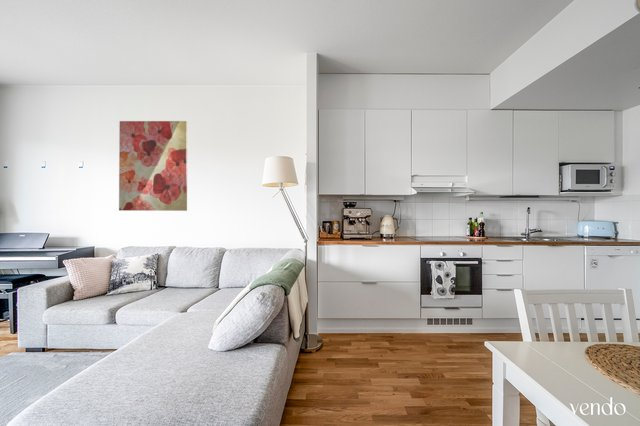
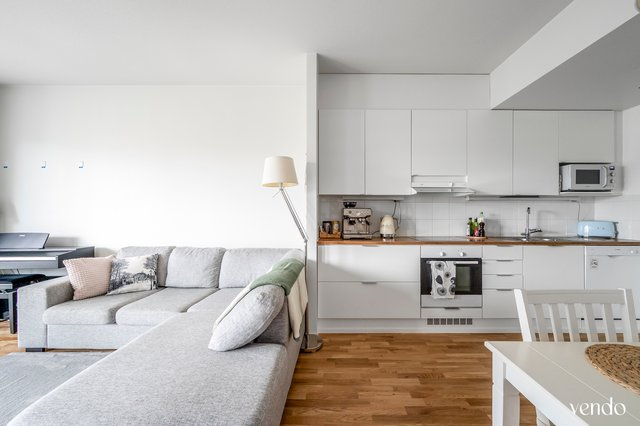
- wall art [118,120,188,212]
